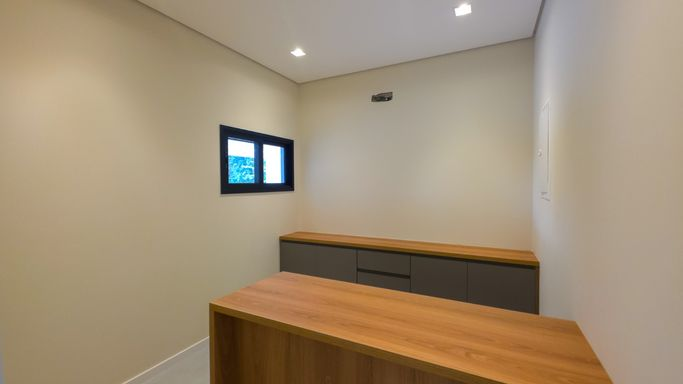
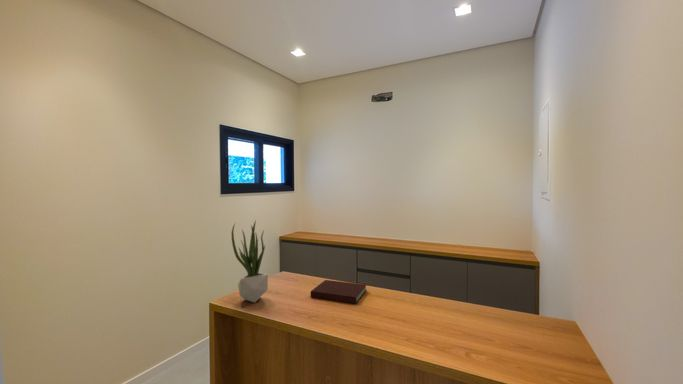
+ notebook [310,279,367,304]
+ potted plant [231,219,269,304]
